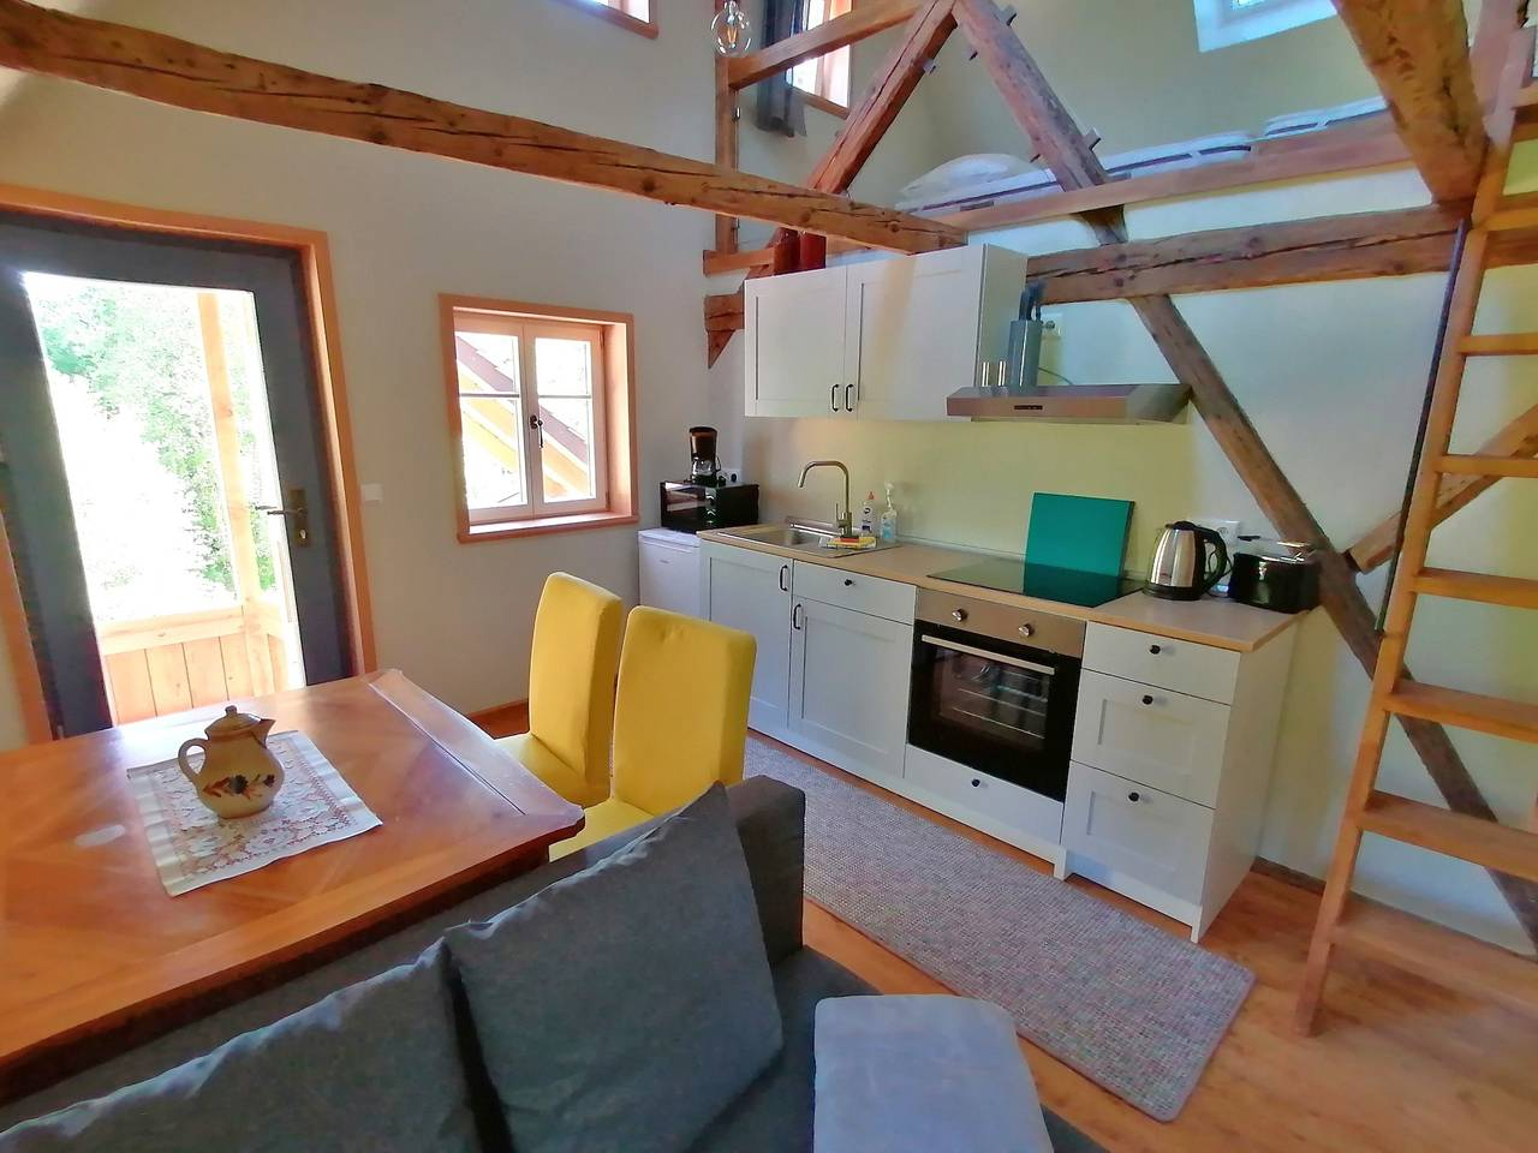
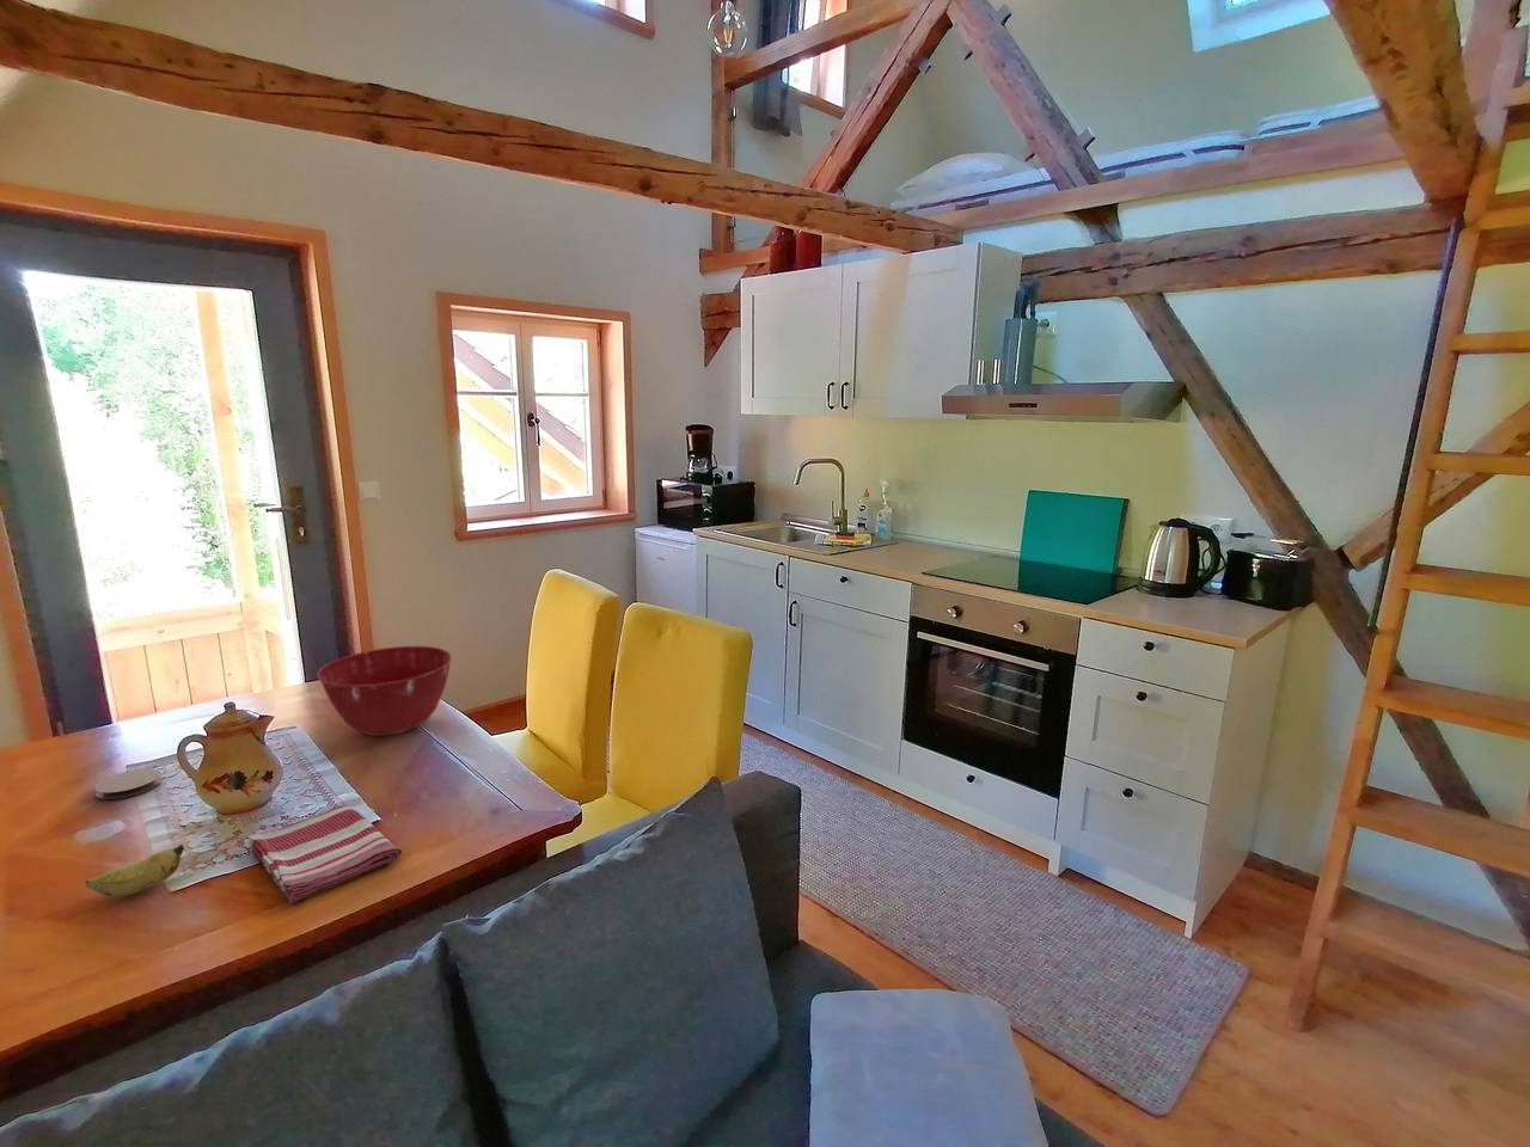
+ coaster [93,767,163,800]
+ dish towel [247,804,402,905]
+ banana [84,843,186,898]
+ mixing bowl [316,645,453,737]
